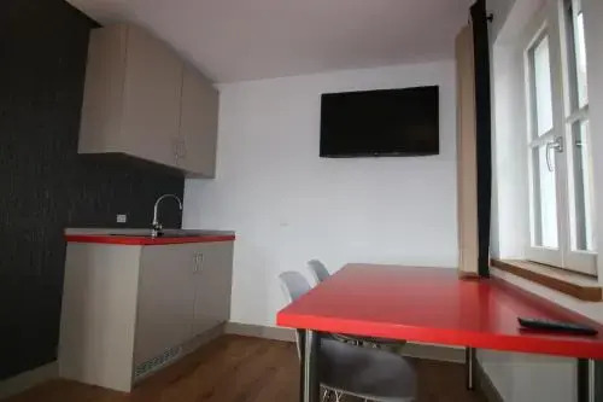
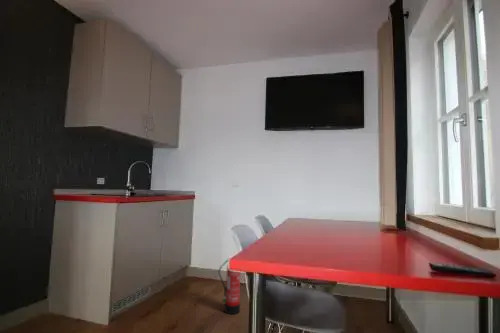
+ fire extinguisher [217,258,241,315]
